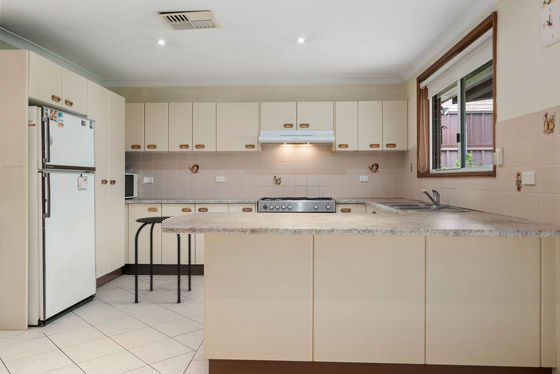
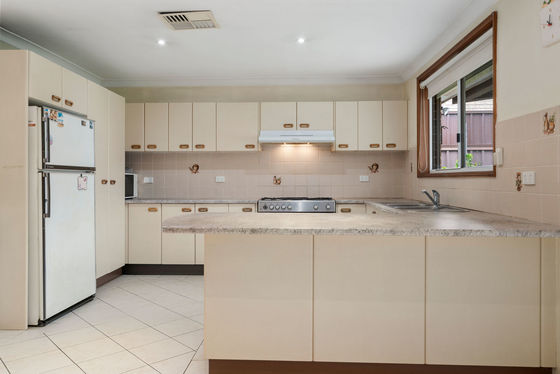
- stool [134,215,192,304]
